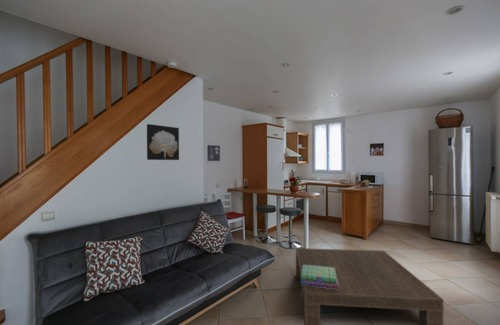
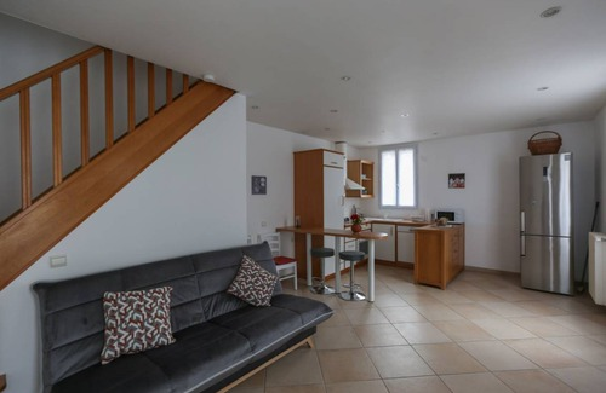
- wall art [146,123,180,161]
- coffee table [295,247,445,325]
- stack of books [300,265,338,289]
